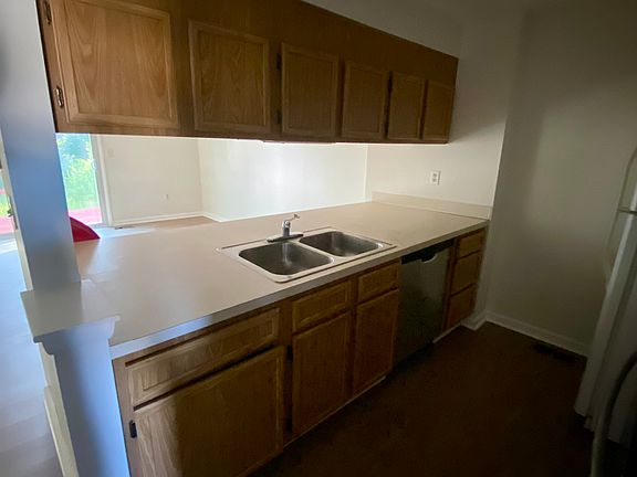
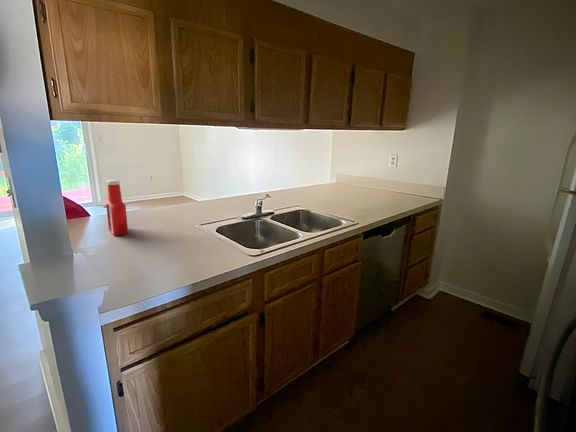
+ soap bottle [105,179,129,236]
